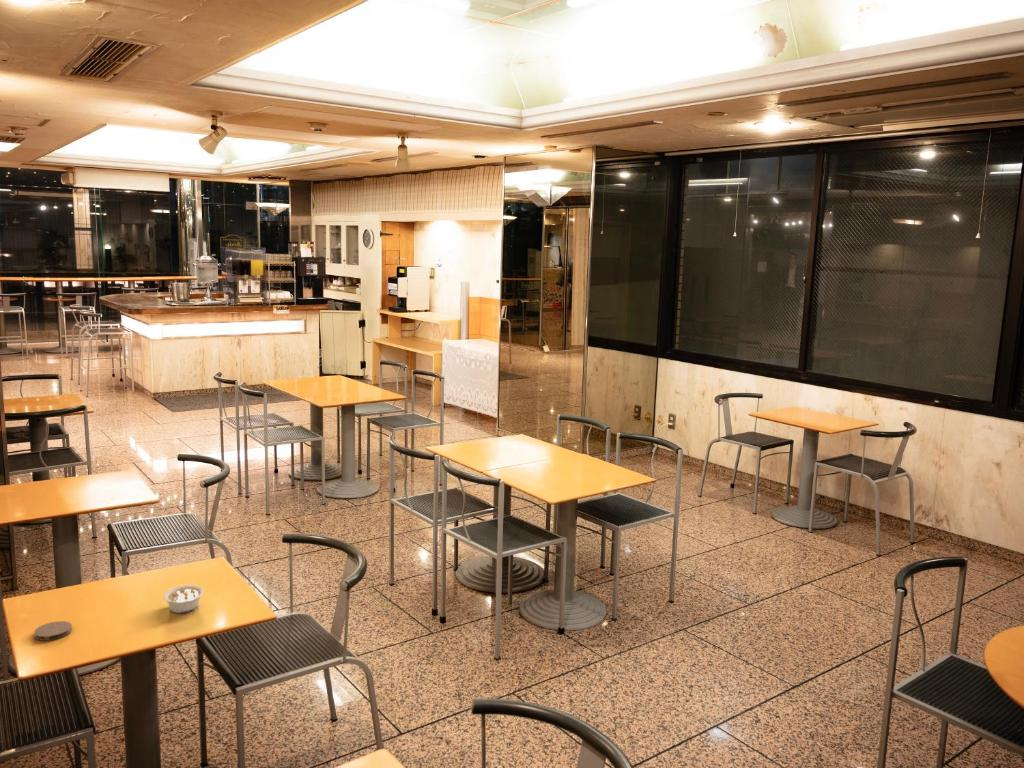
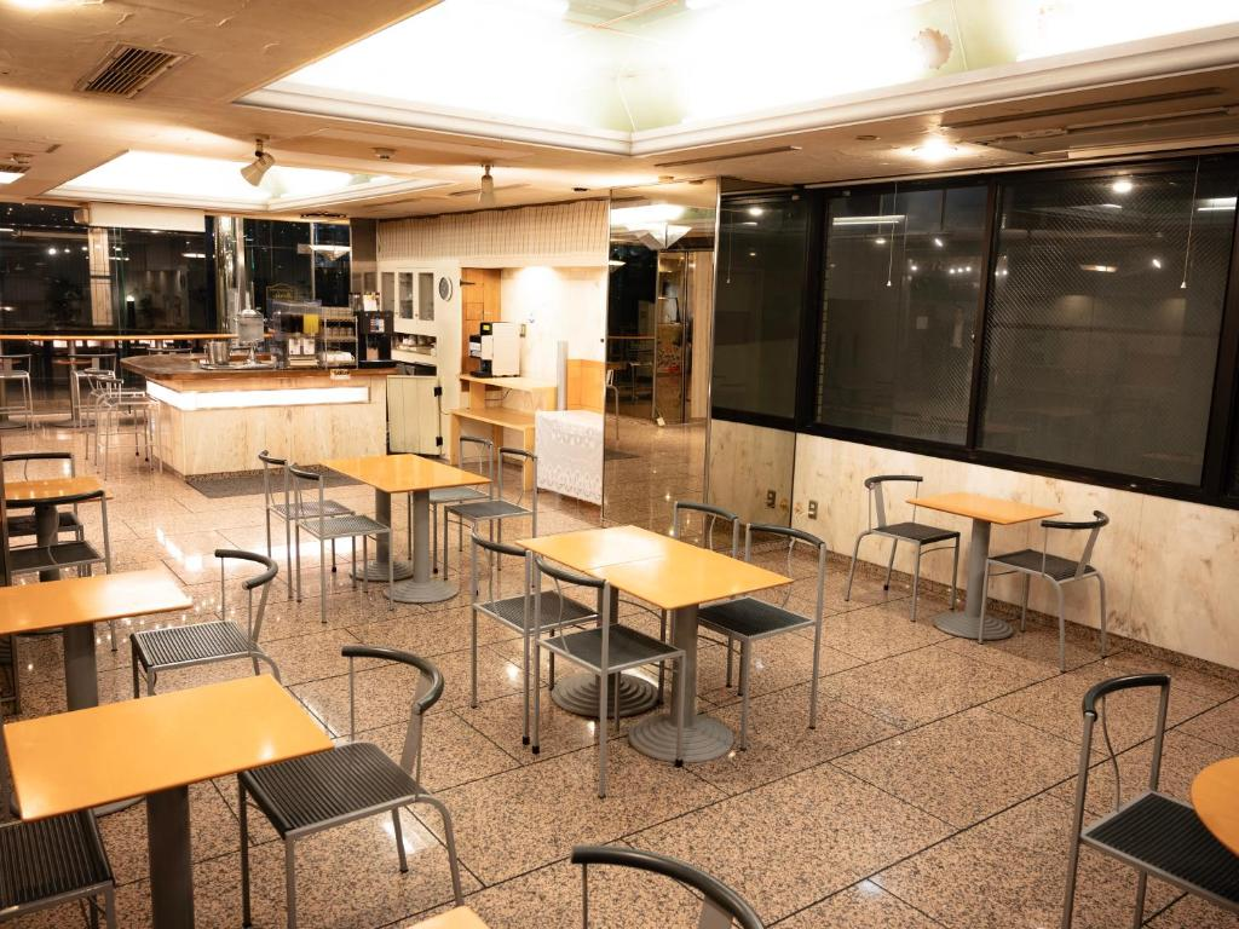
- legume [162,584,205,614]
- coaster [33,620,73,642]
